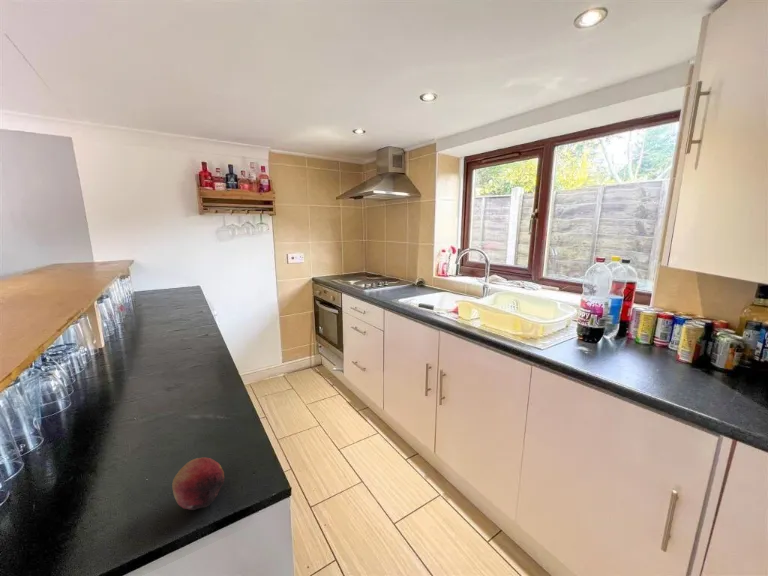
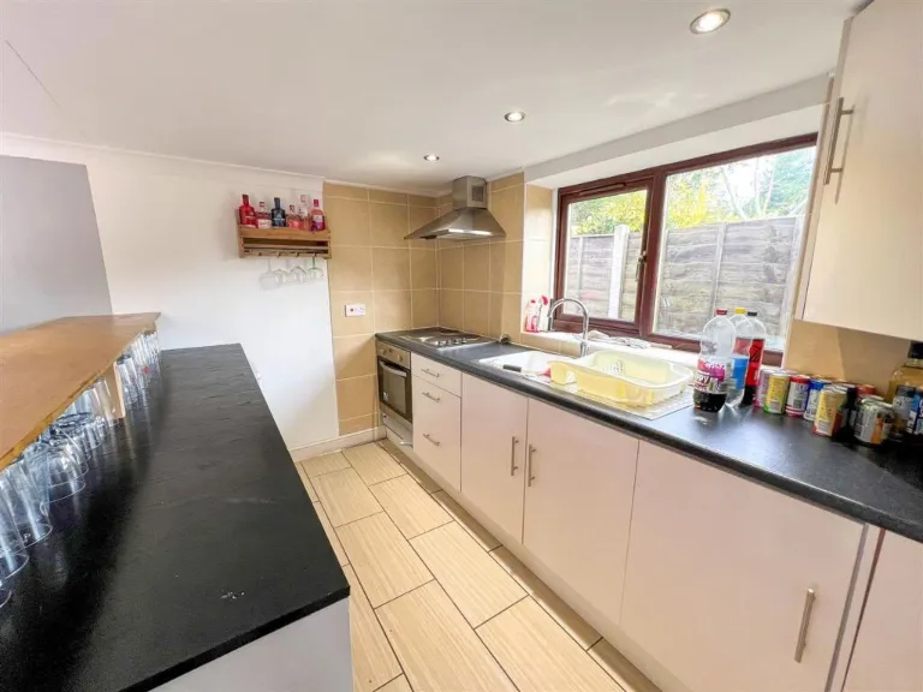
- fruit [171,457,226,511]
